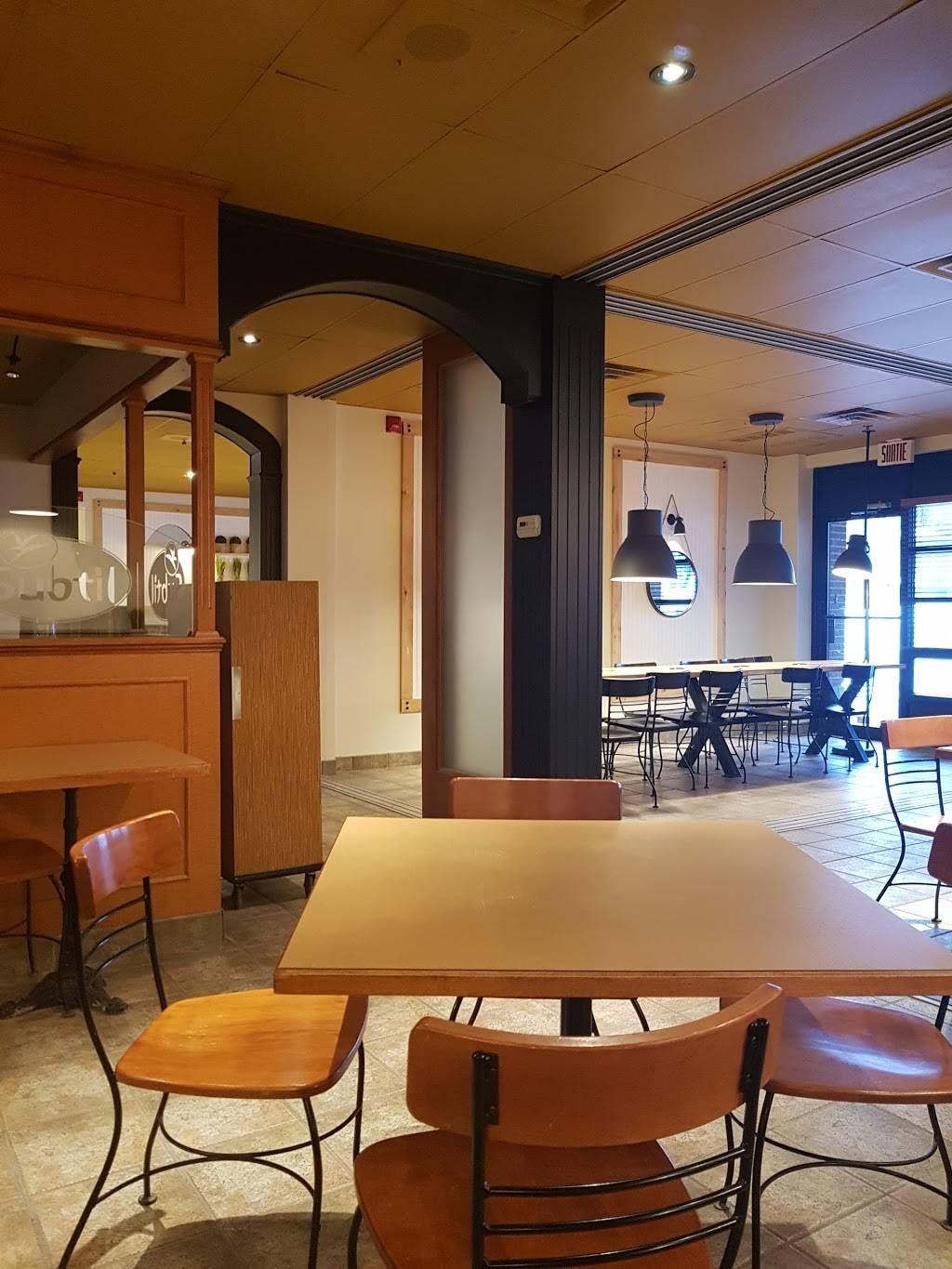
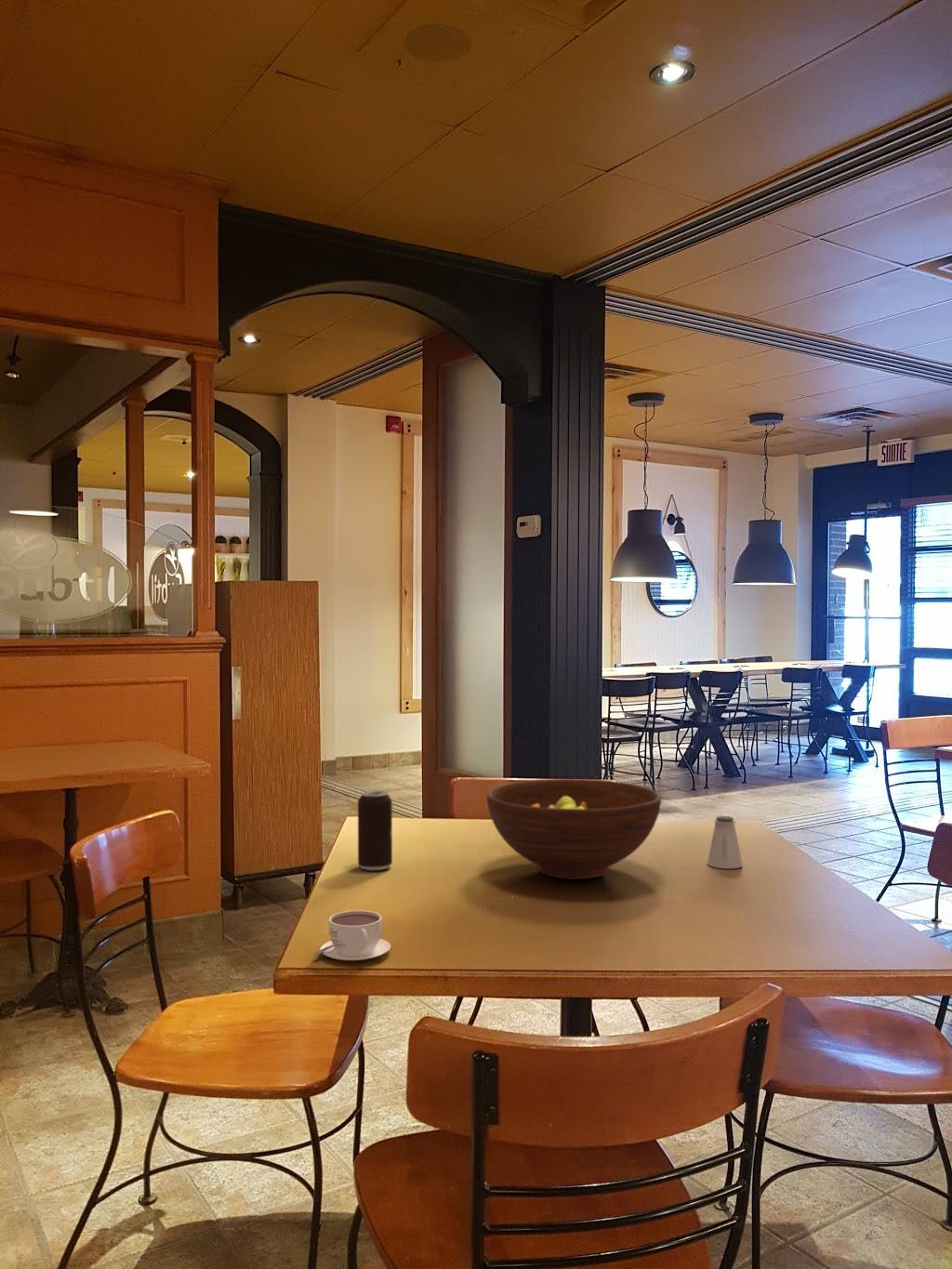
+ beverage can [357,790,393,871]
+ saltshaker [706,815,744,869]
+ coffee cup [313,909,391,961]
+ fruit bowl [486,778,662,880]
